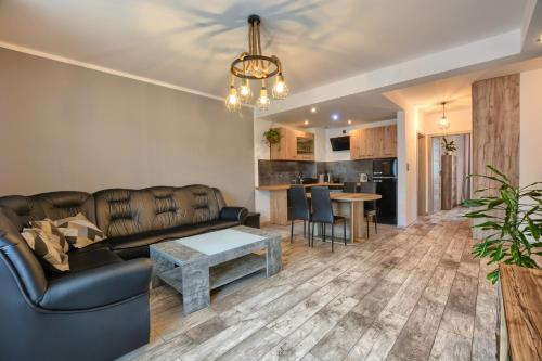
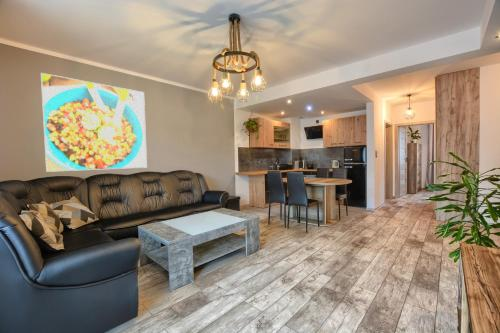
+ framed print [40,72,148,173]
